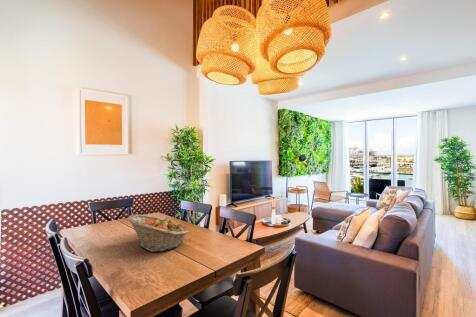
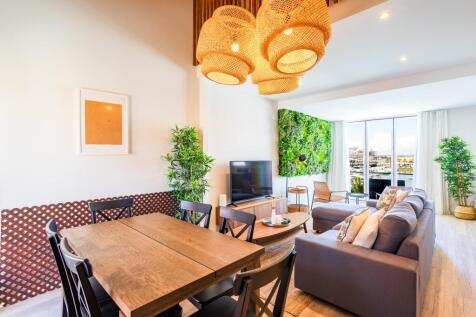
- fruit basket [127,214,190,253]
